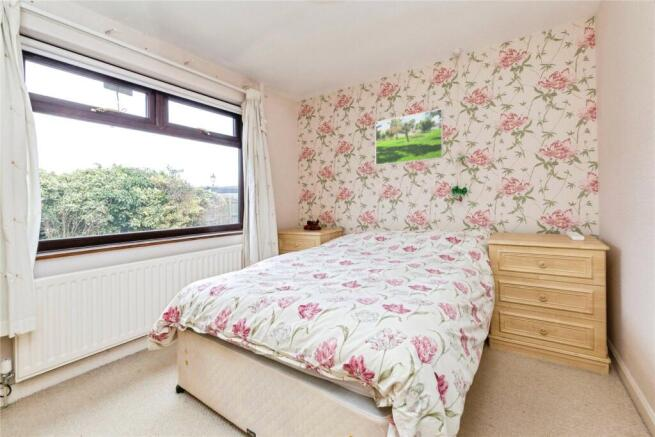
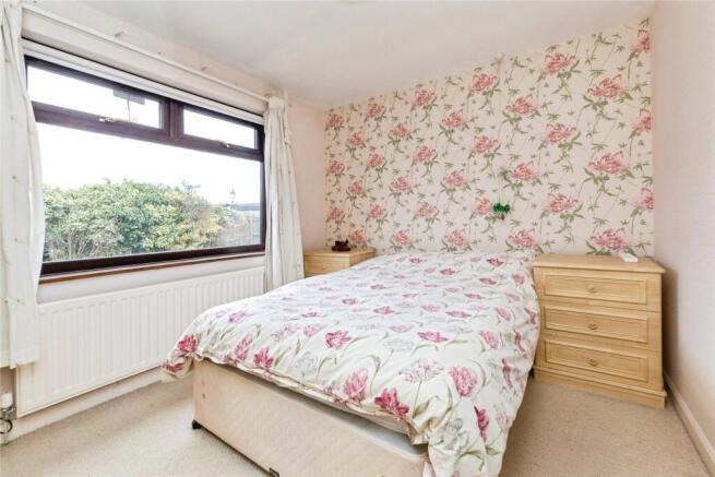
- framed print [374,108,444,166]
